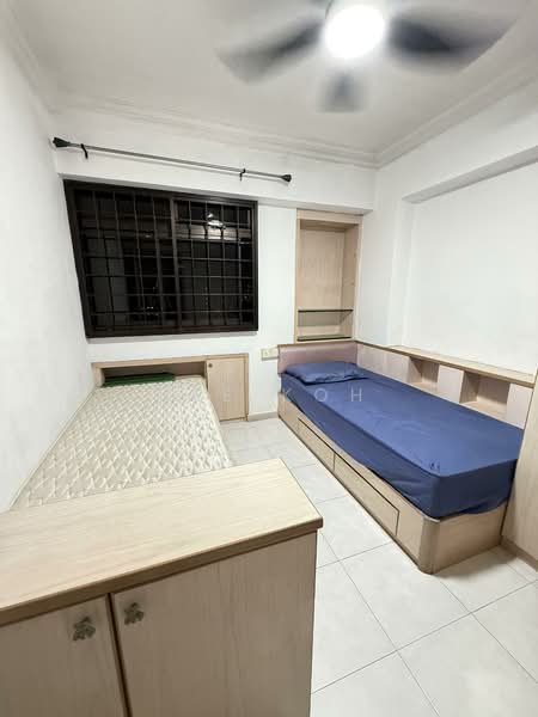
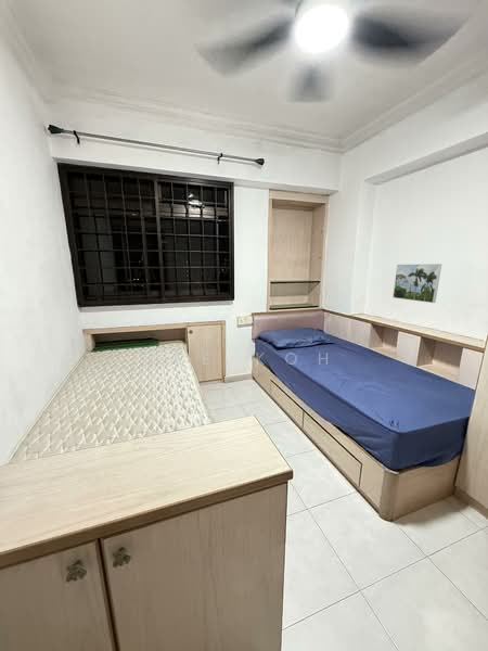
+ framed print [391,263,442,304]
